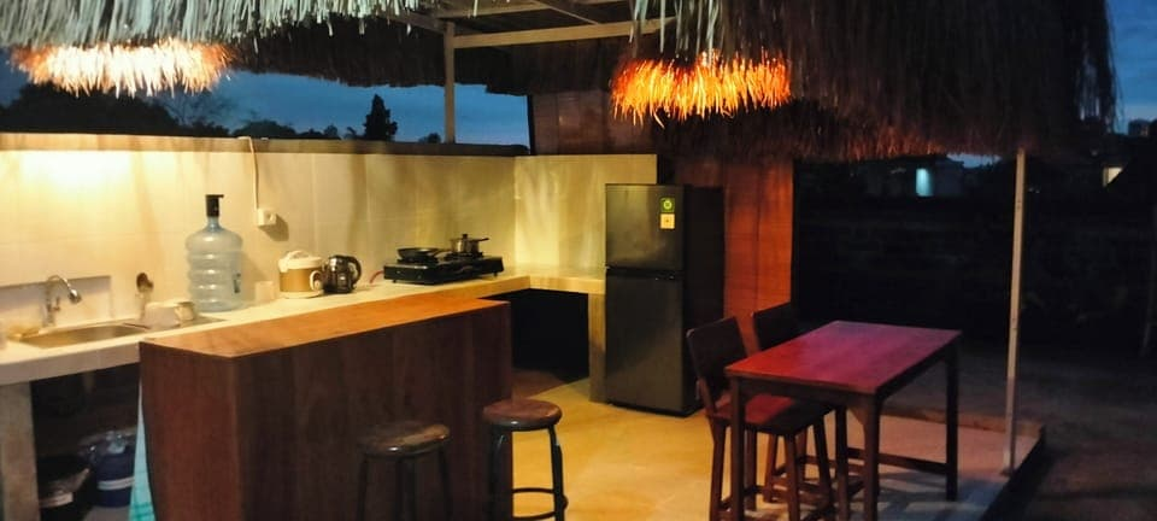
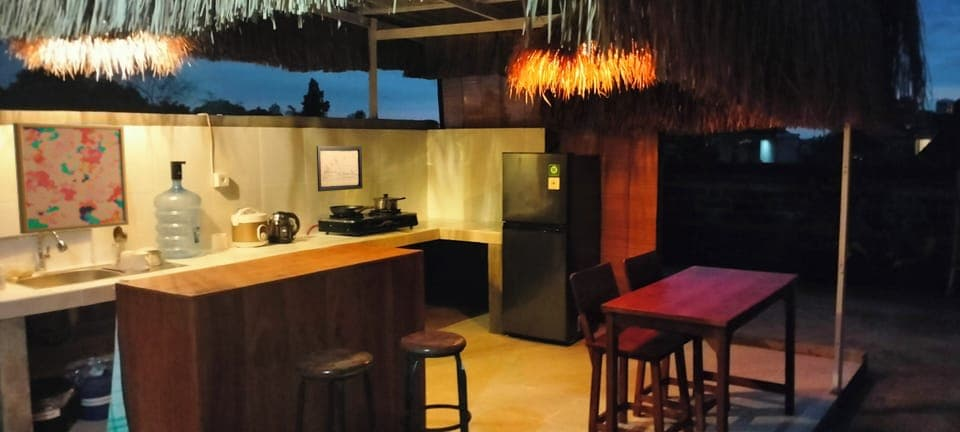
+ wall art [316,145,364,193]
+ wall art [12,122,130,235]
